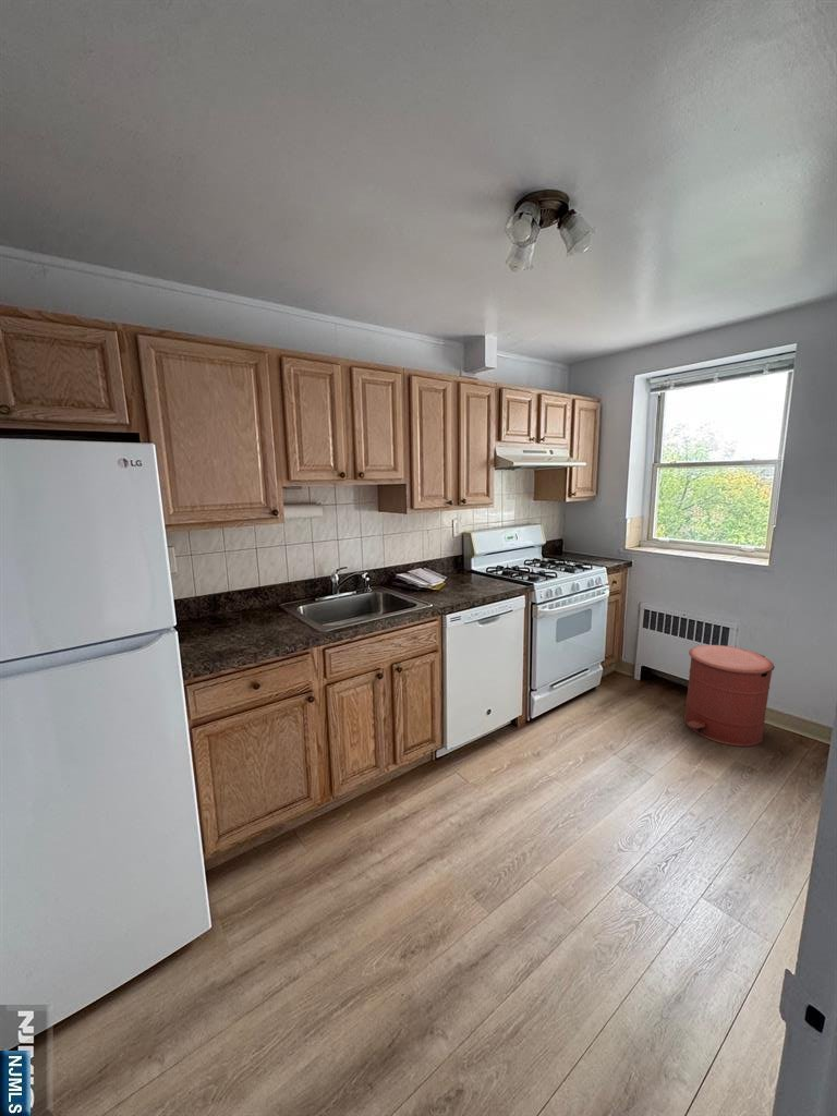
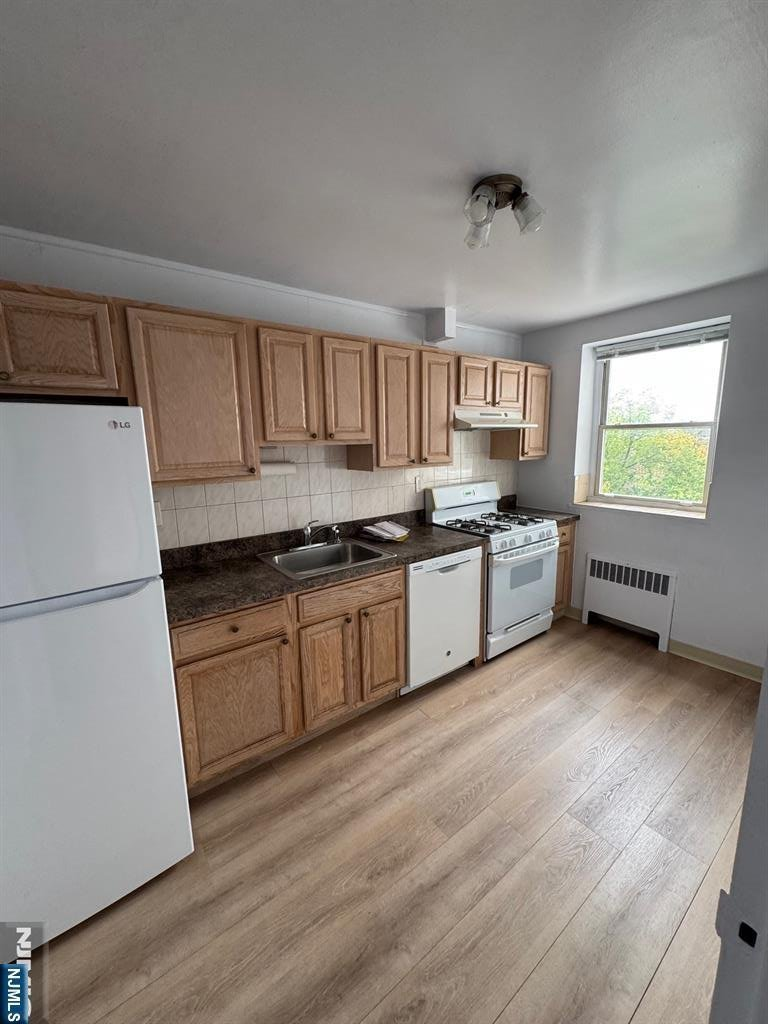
- trash can [683,644,776,748]
